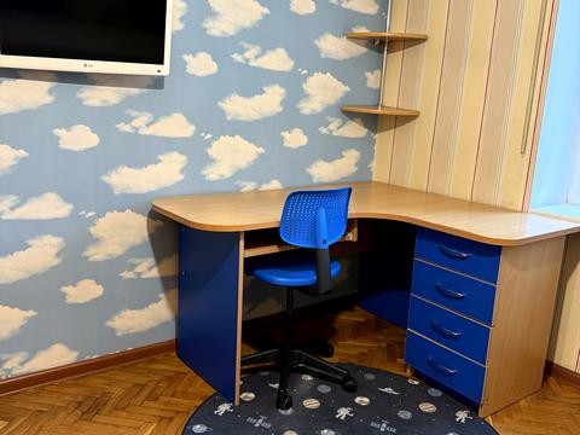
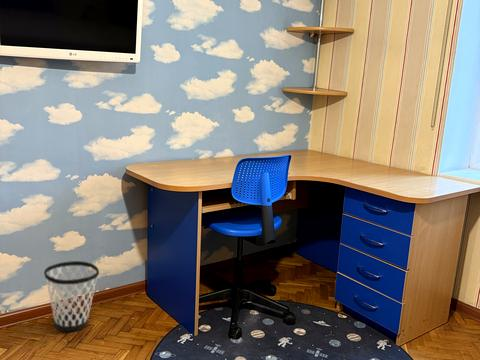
+ wastebasket [43,260,100,333]
